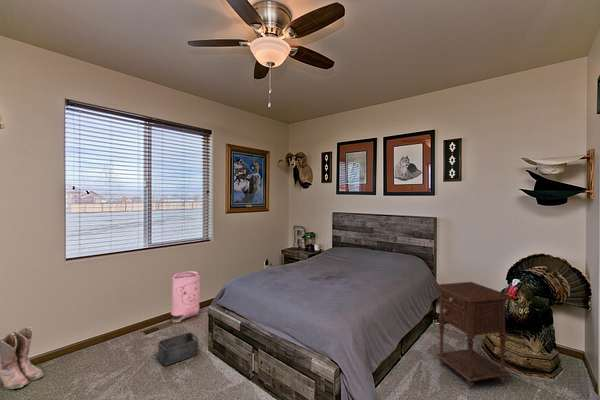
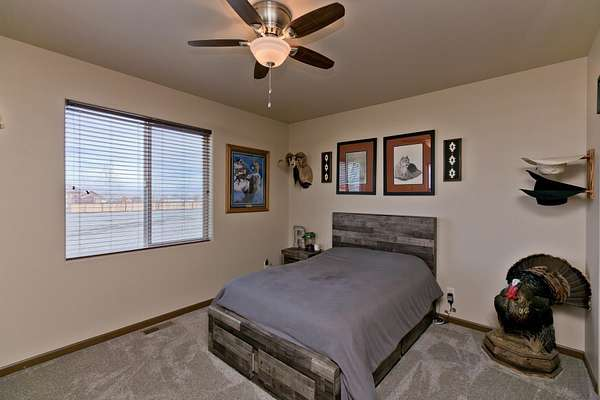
- storage bin [157,331,199,366]
- bag [170,270,201,324]
- boots [0,326,44,390]
- nightstand [434,281,513,390]
